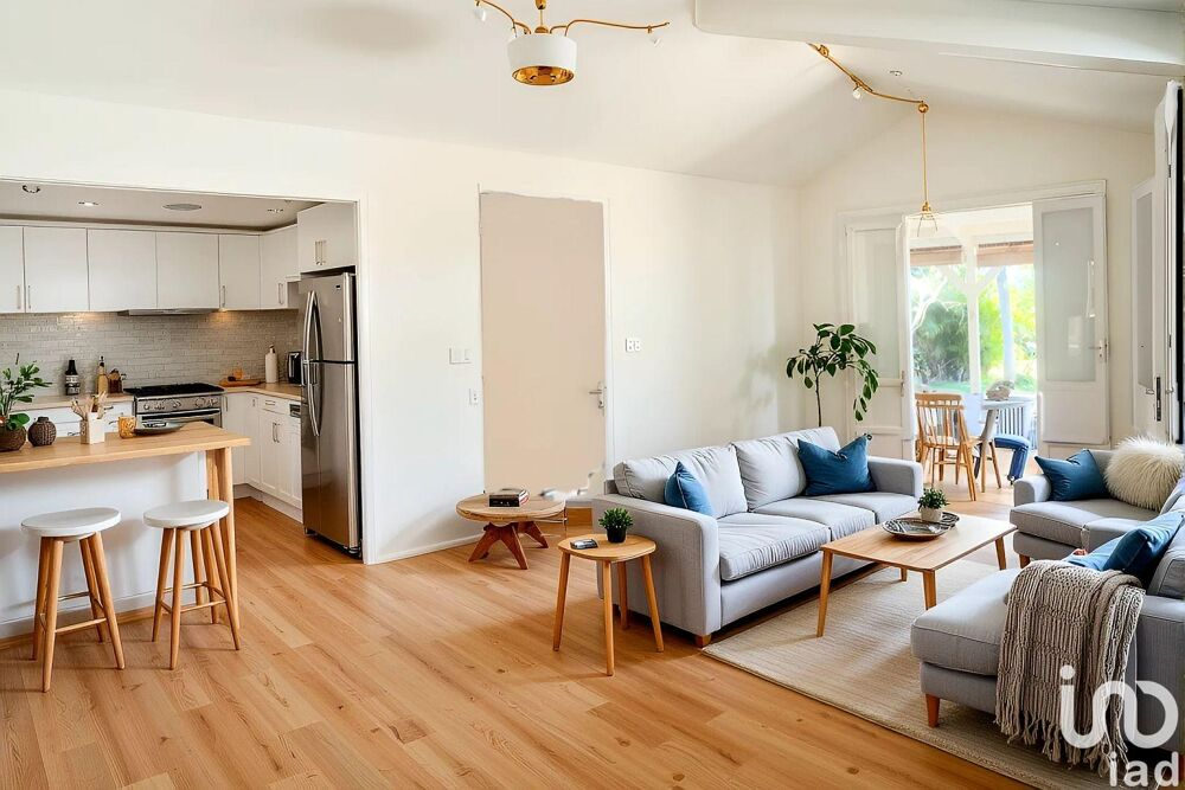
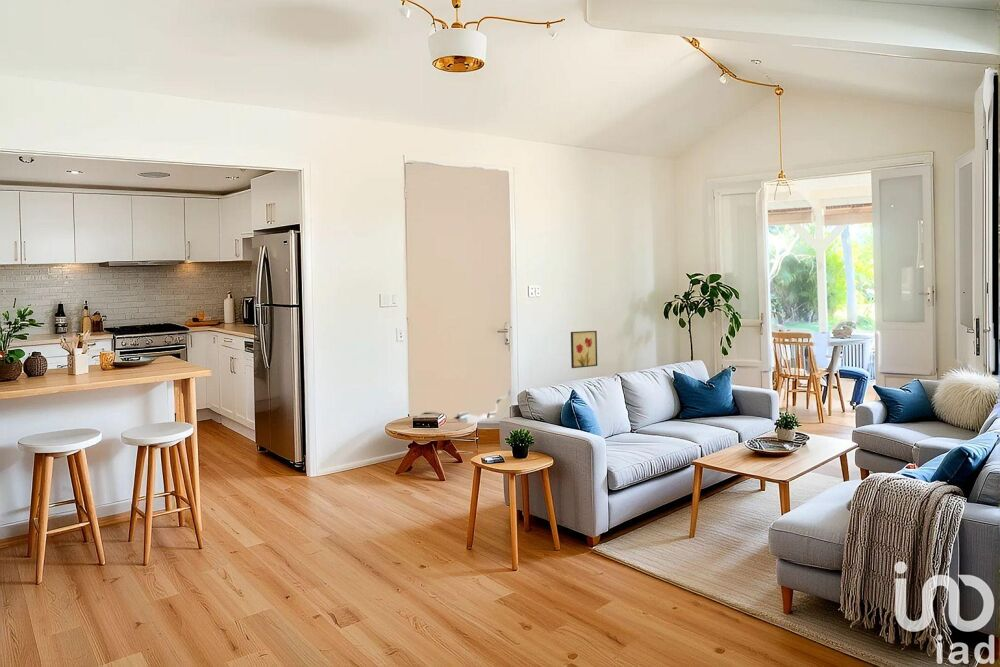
+ wall art [570,330,598,369]
